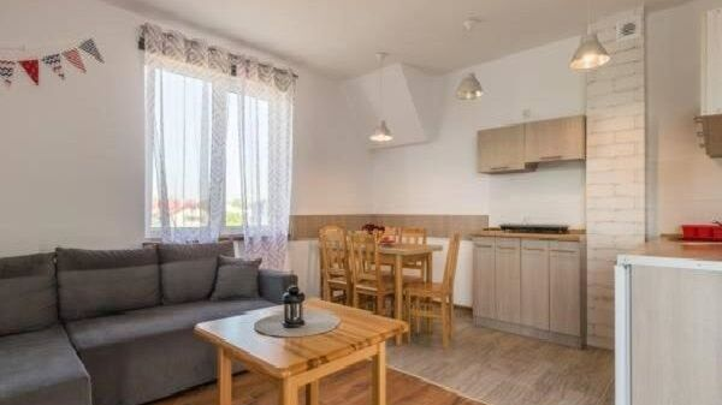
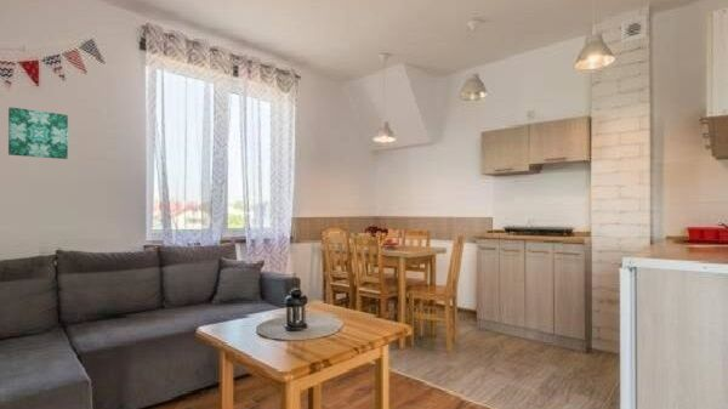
+ wall art [7,106,69,160]
